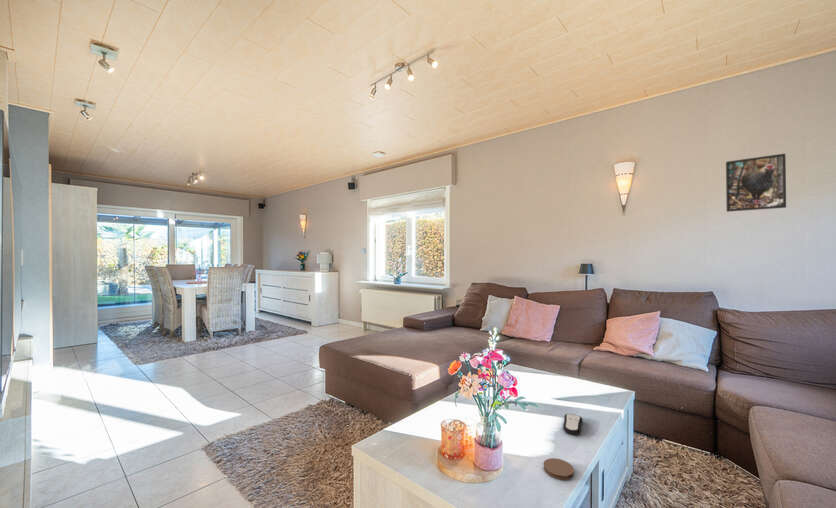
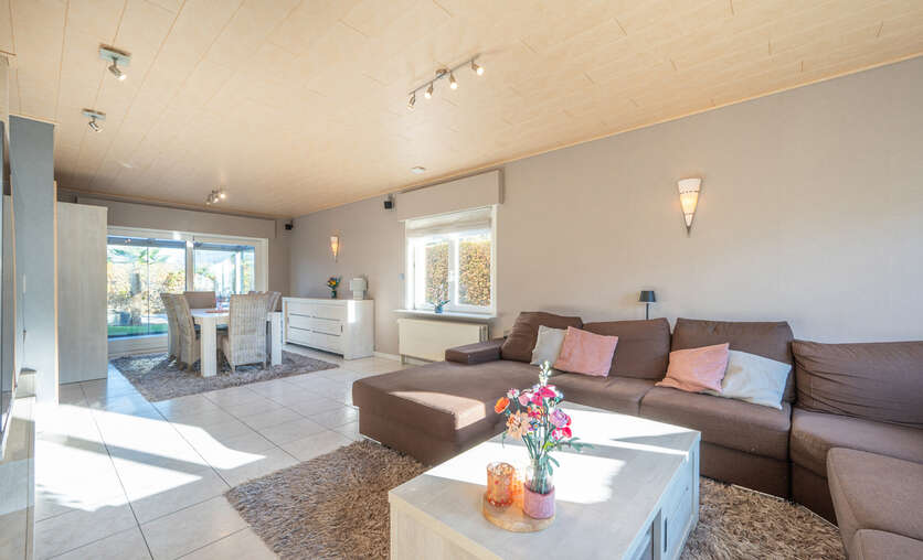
- remote control [562,413,583,436]
- coaster [542,457,575,481]
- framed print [725,153,787,213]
